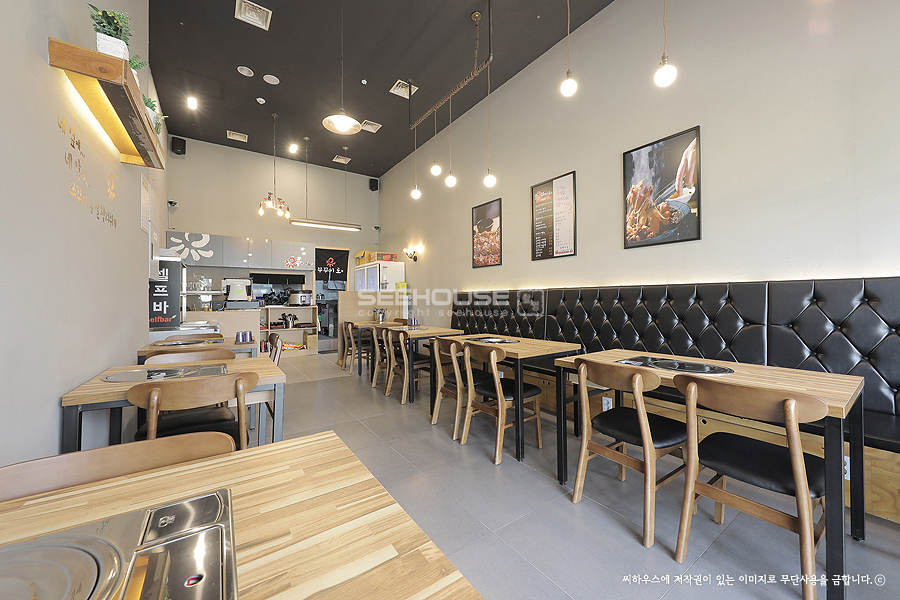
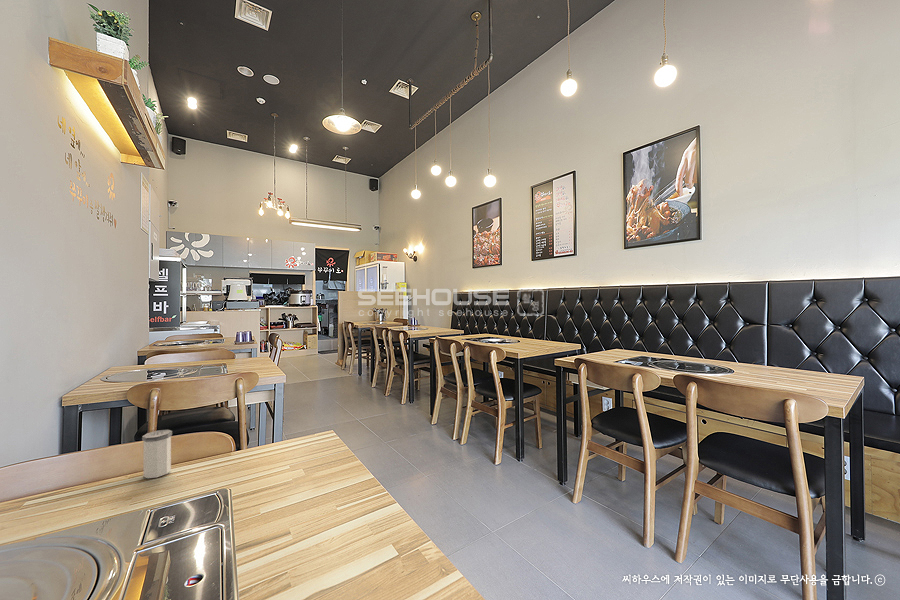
+ salt shaker [141,429,173,479]
